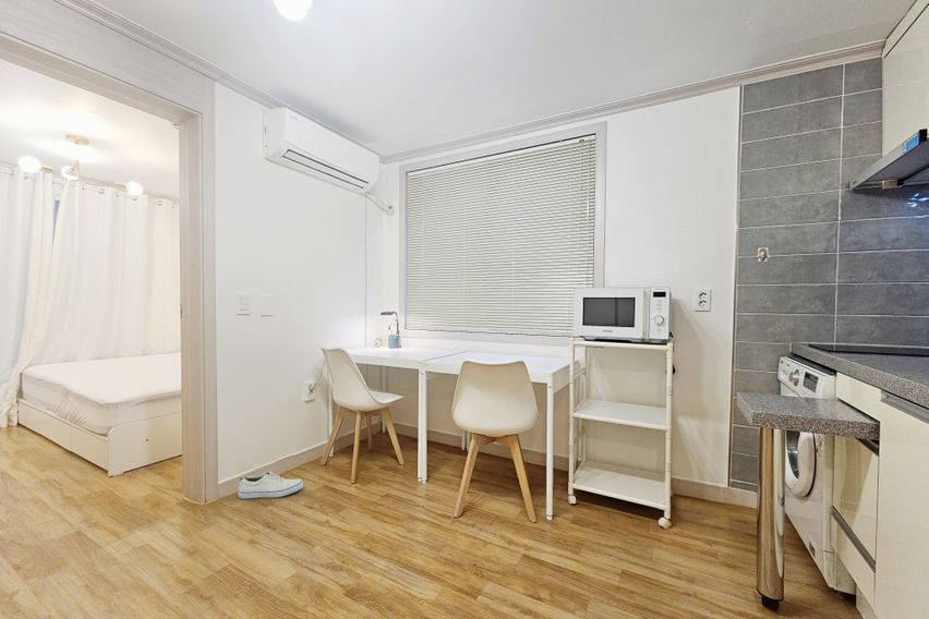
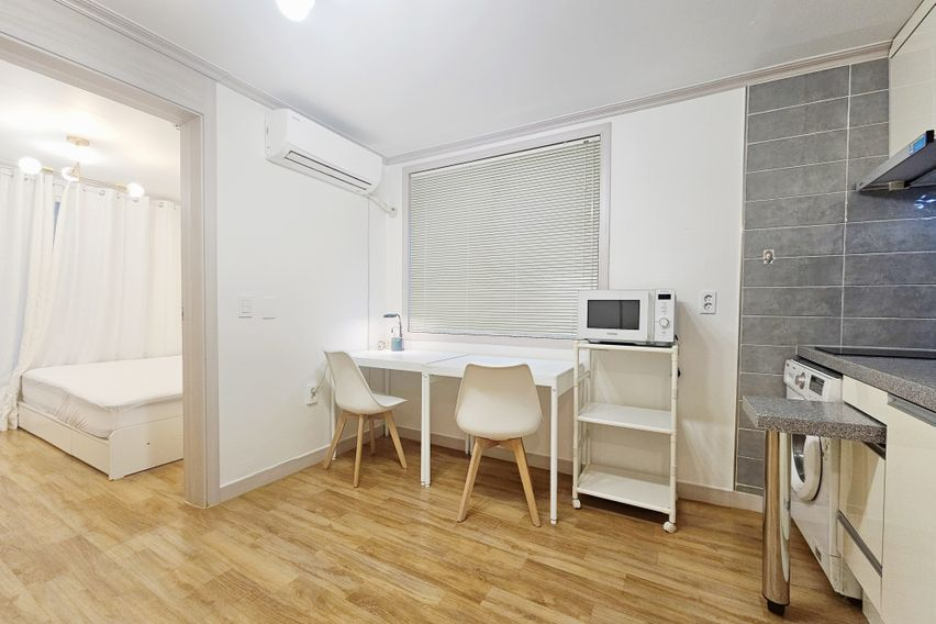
- shoe [237,470,304,499]
